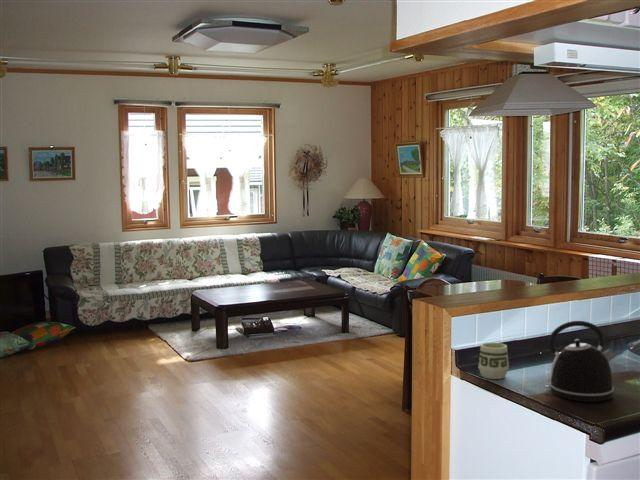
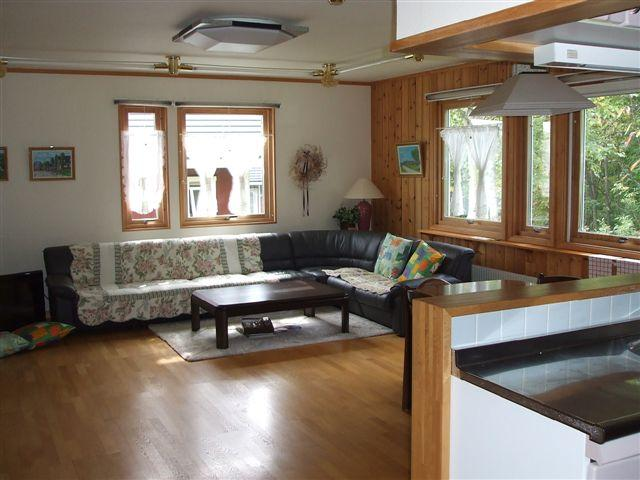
- kettle [544,320,619,403]
- cup [477,342,510,380]
